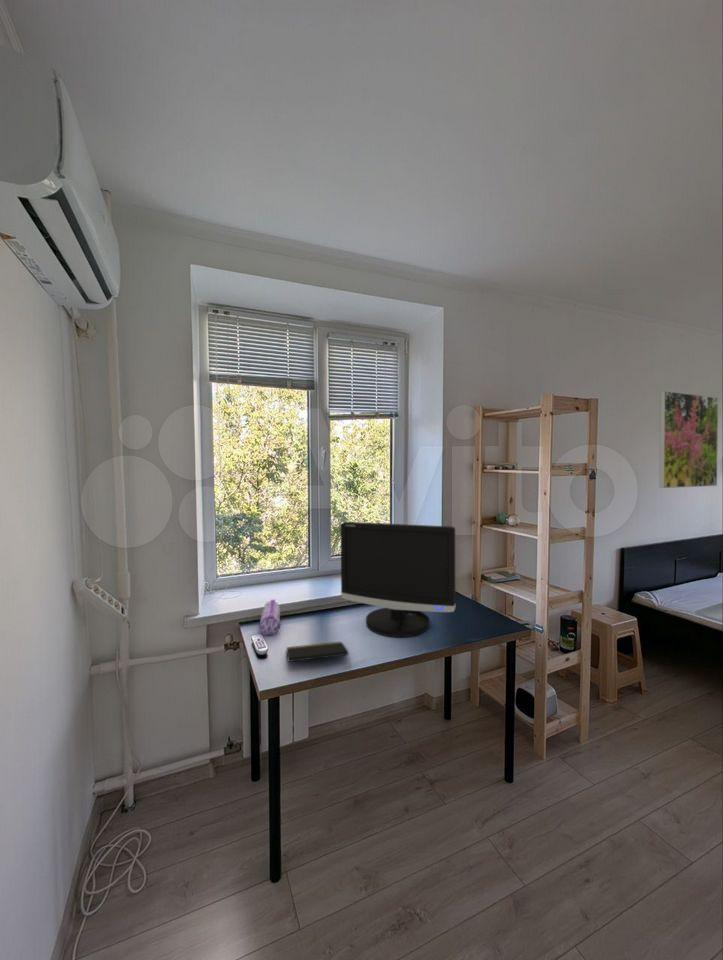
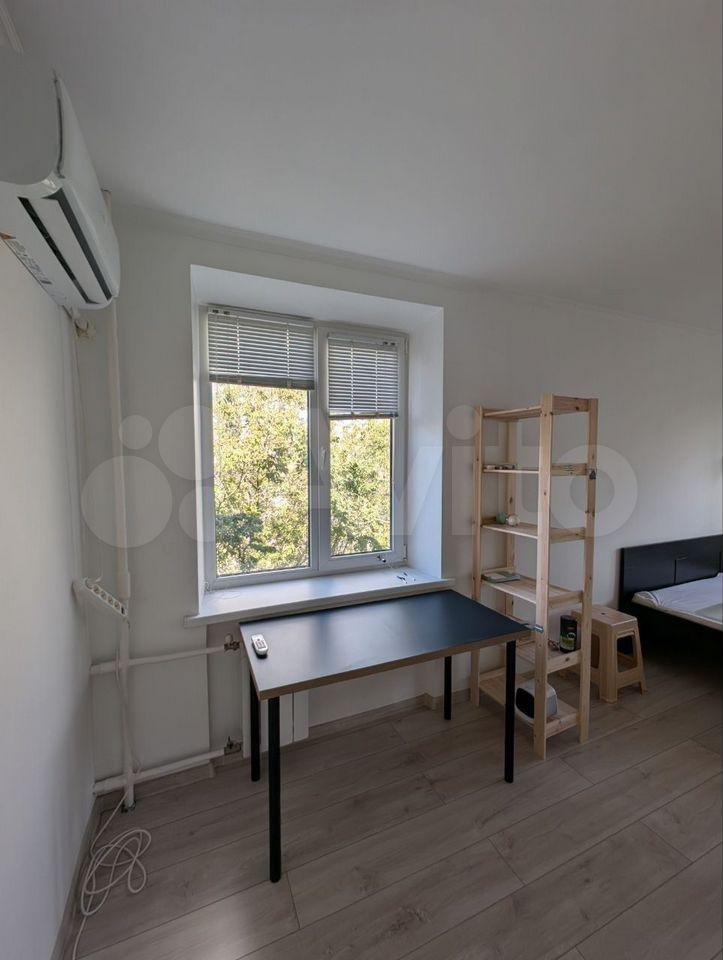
- notepad [286,641,351,663]
- pencil case [259,599,281,636]
- monitor [340,521,456,638]
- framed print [658,390,719,489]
